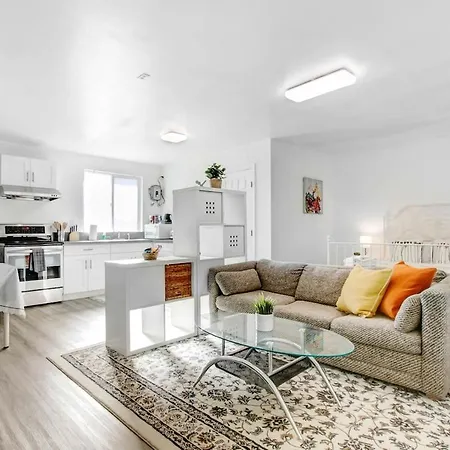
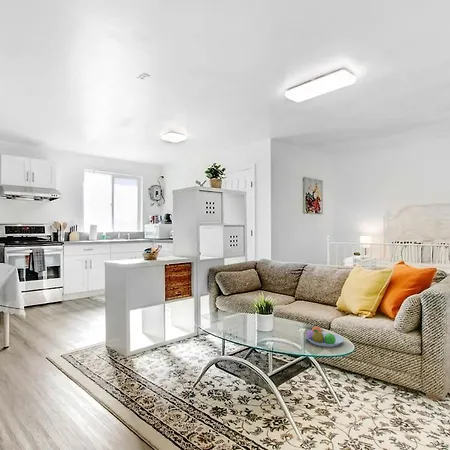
+ fruit bowl [305,325,344,348]
